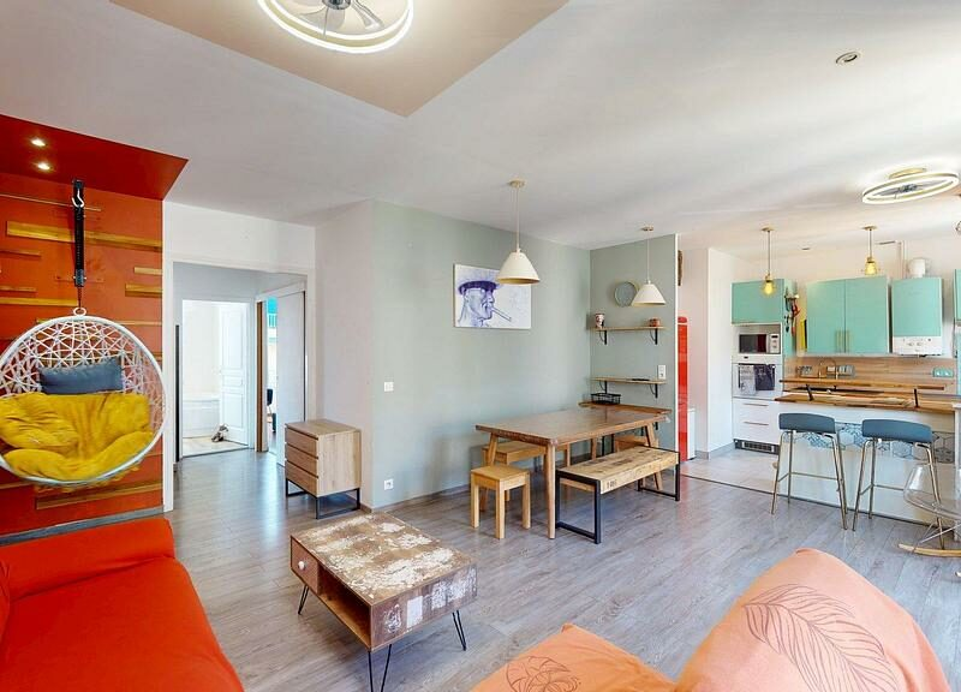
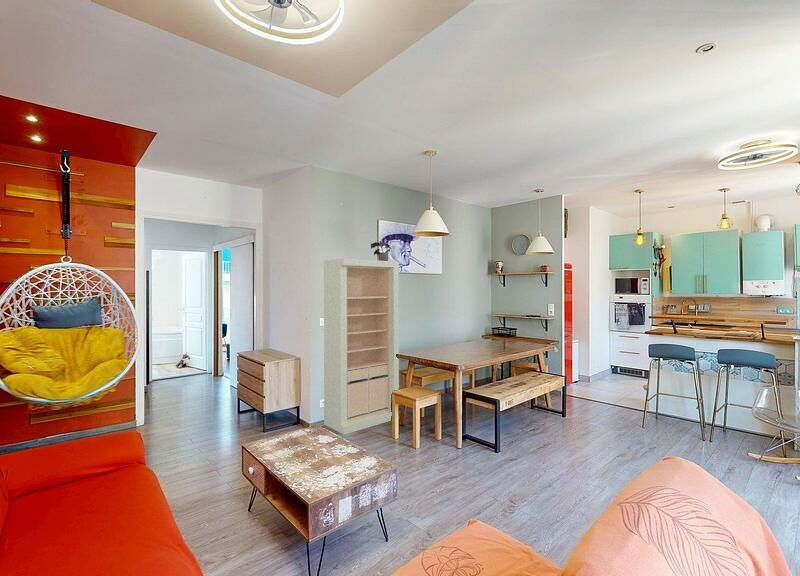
+ potted plant [370,240,393,261]
+ storage cabinet [323,257,400,435]
